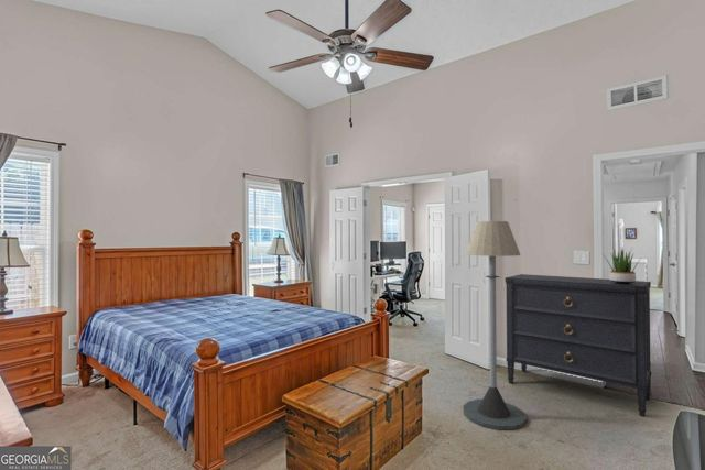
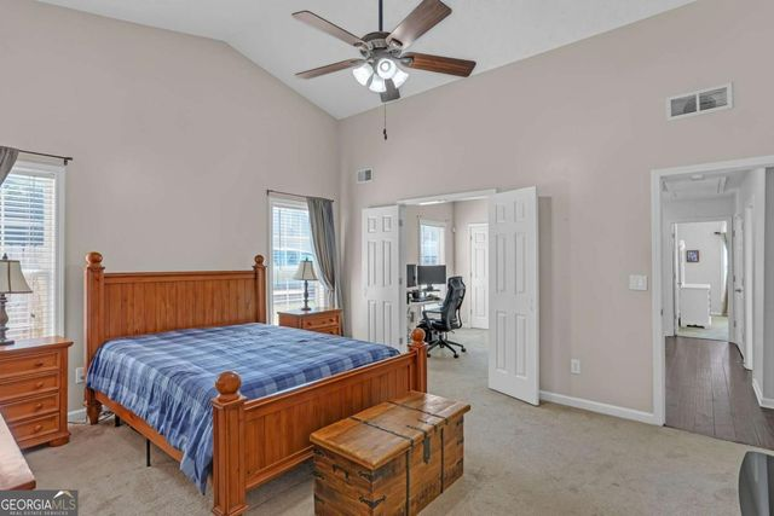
- dresser [505,273,652,417]
- floor lamp [463,220,528,430]
- potted plant [600,247,641,284]
